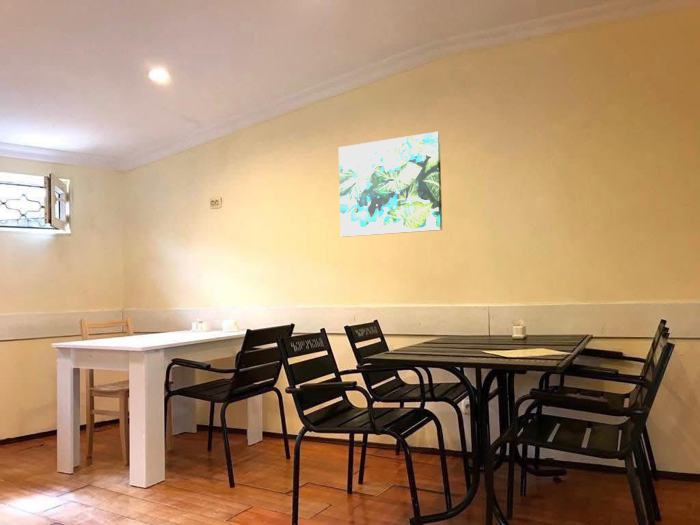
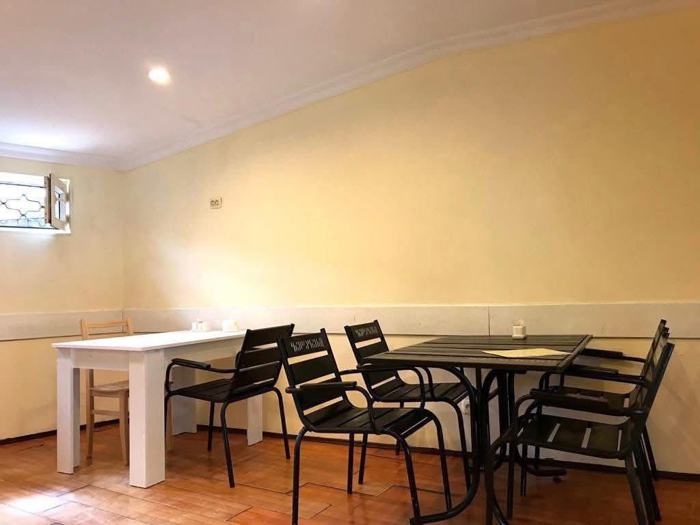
- wall art [338,131,443,238]
